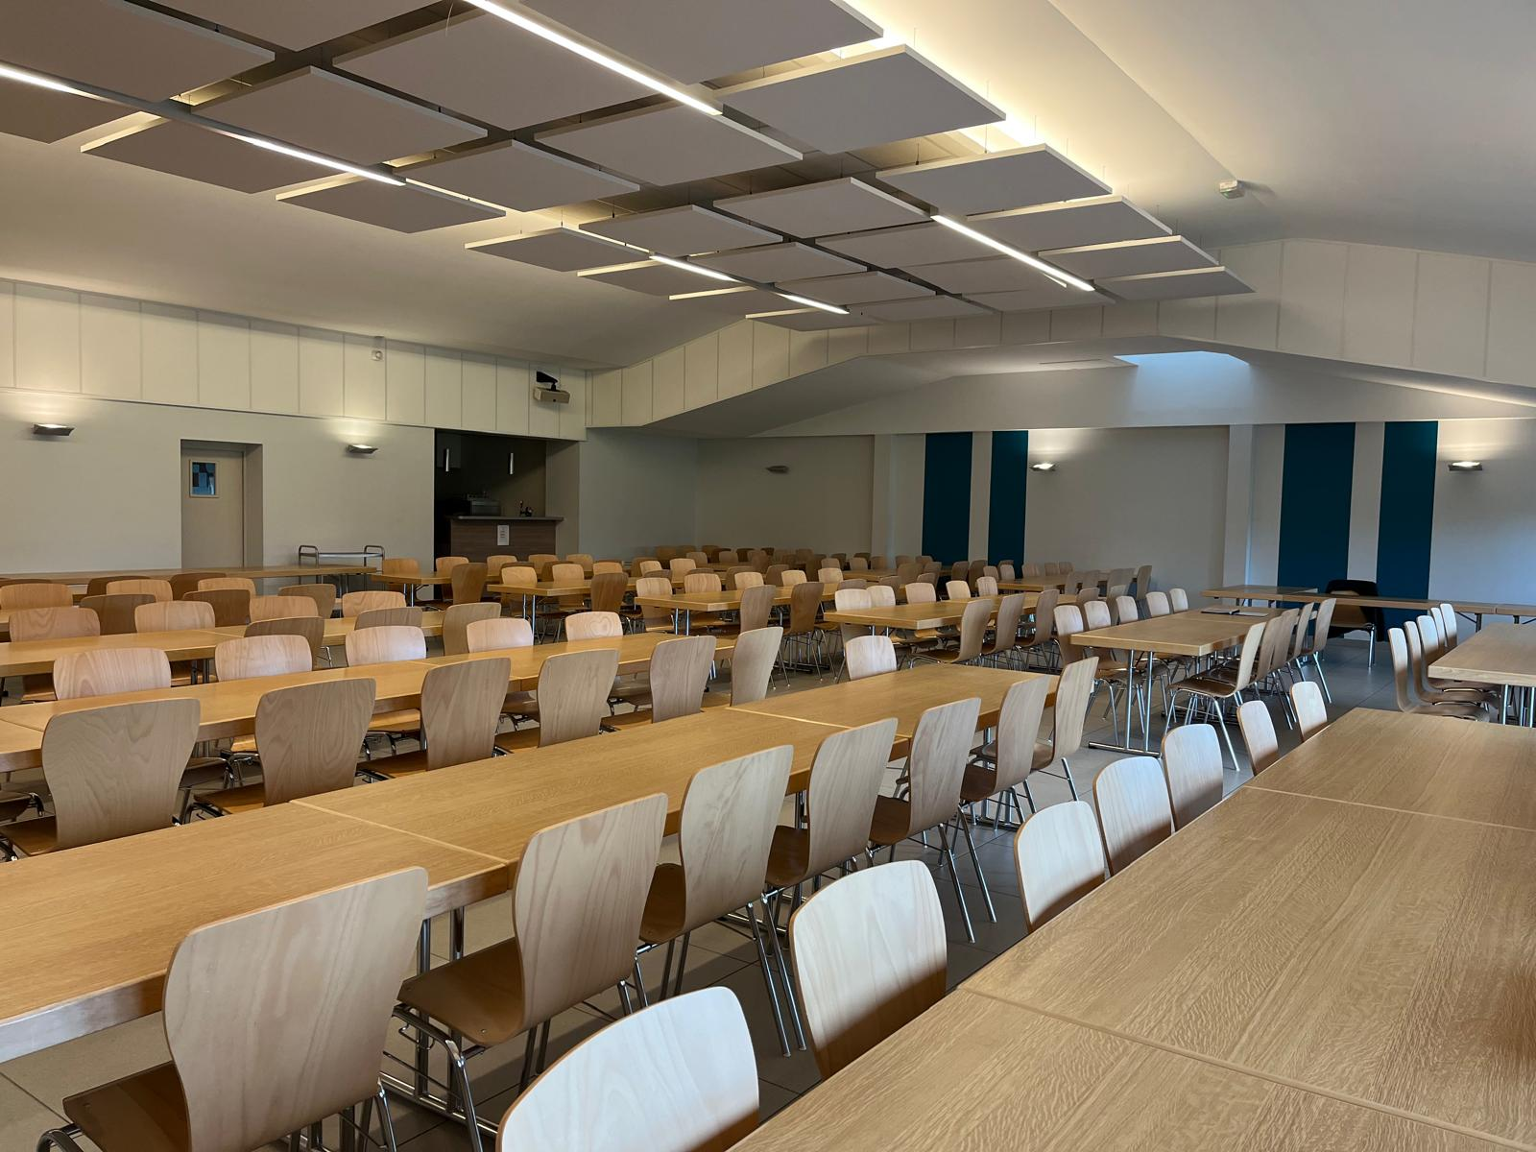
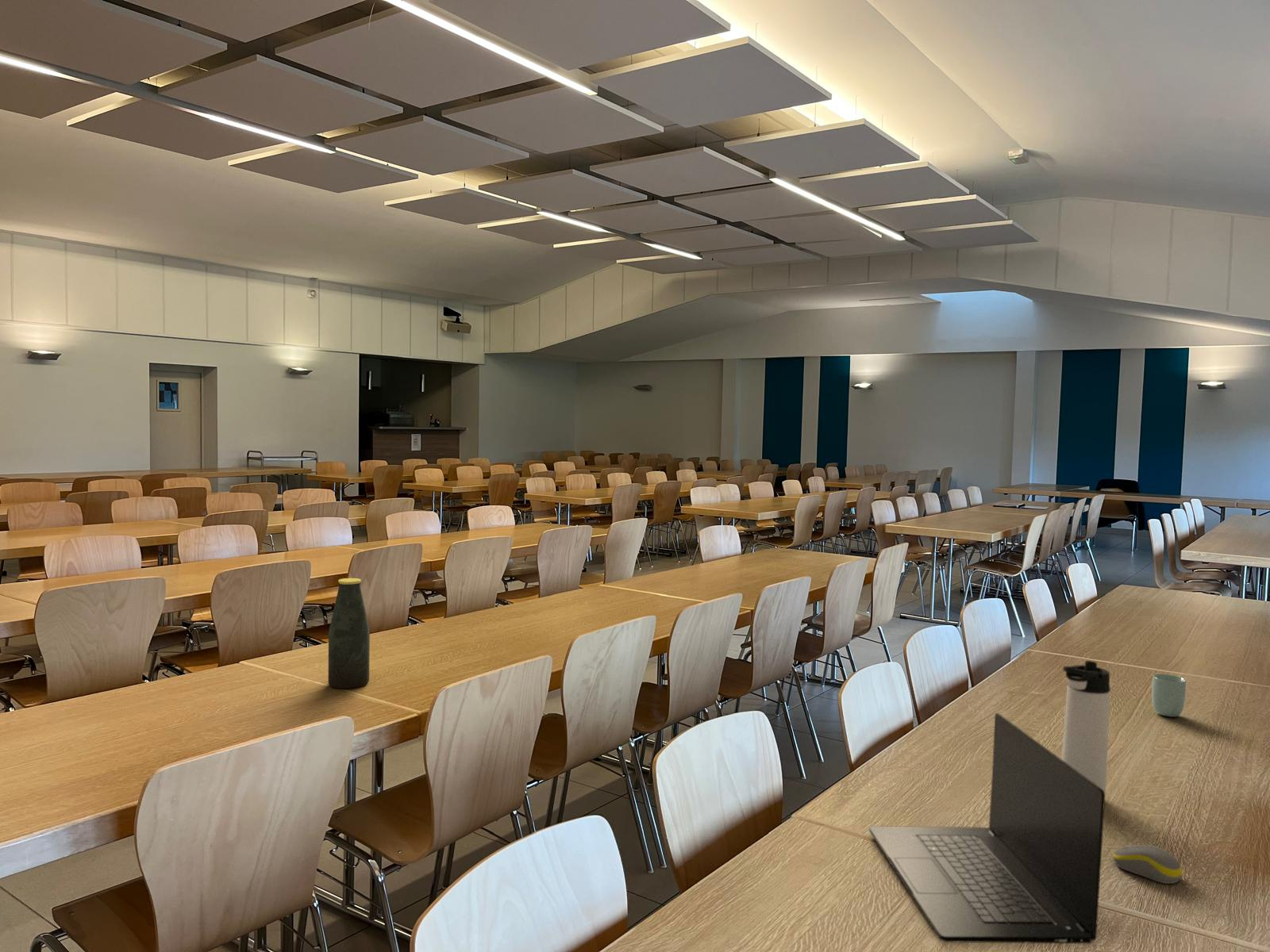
+ thermos bottle [1061,660,1111,796]
+ cup [1151,673,1187,717]
+ bottle [328,578,371,689]
+ computer mouse [1112,844,1183,885]
+ laptop [868,712,1106,944]
